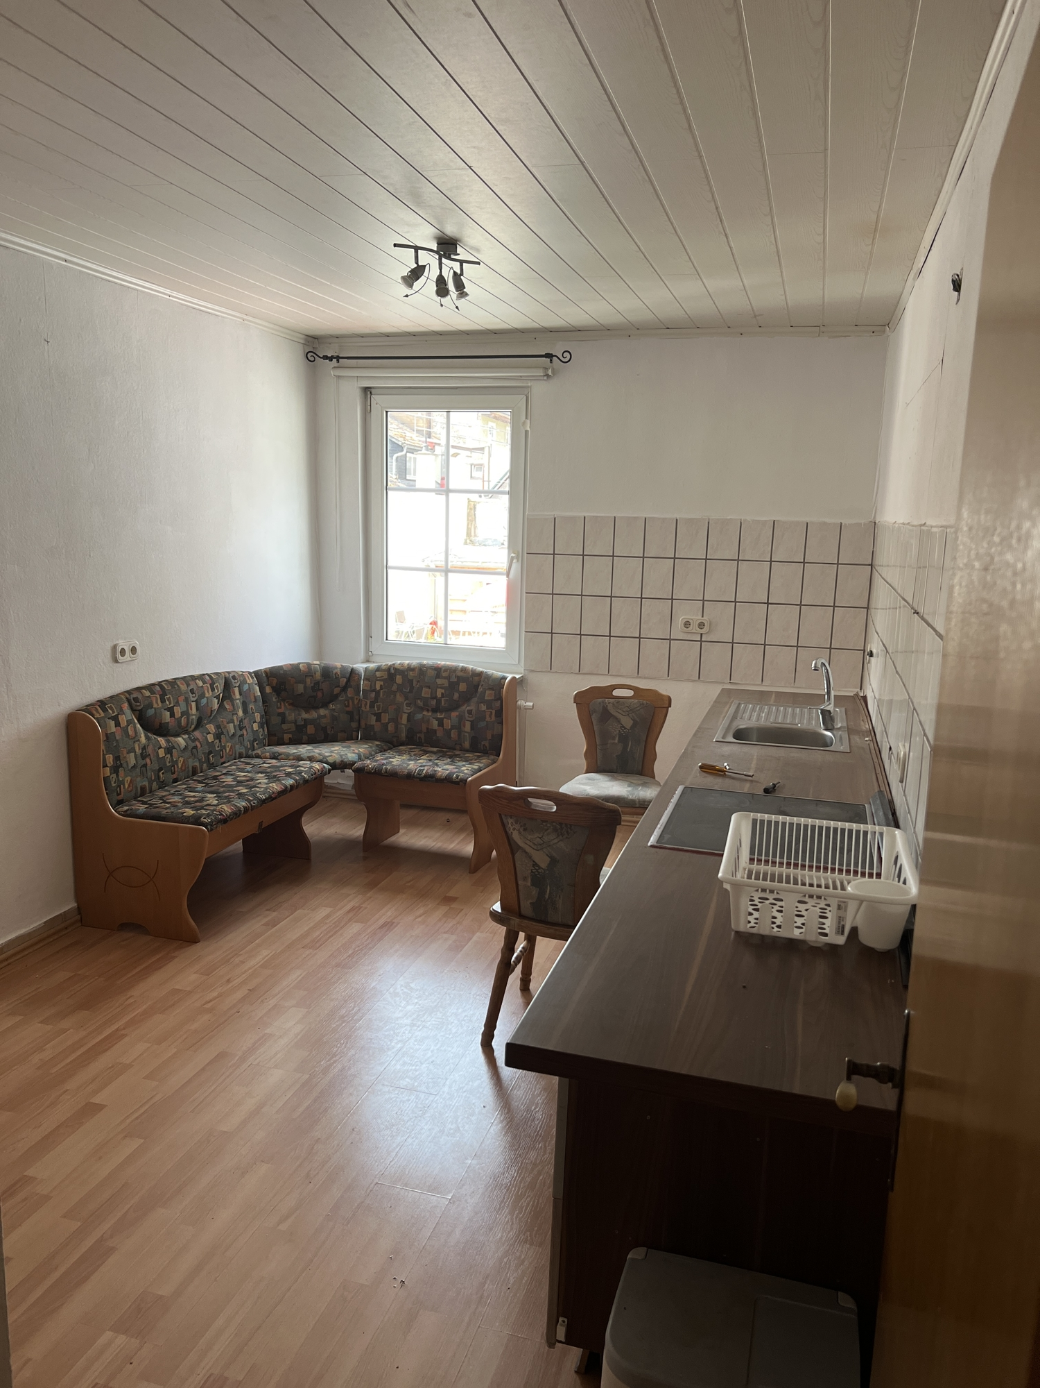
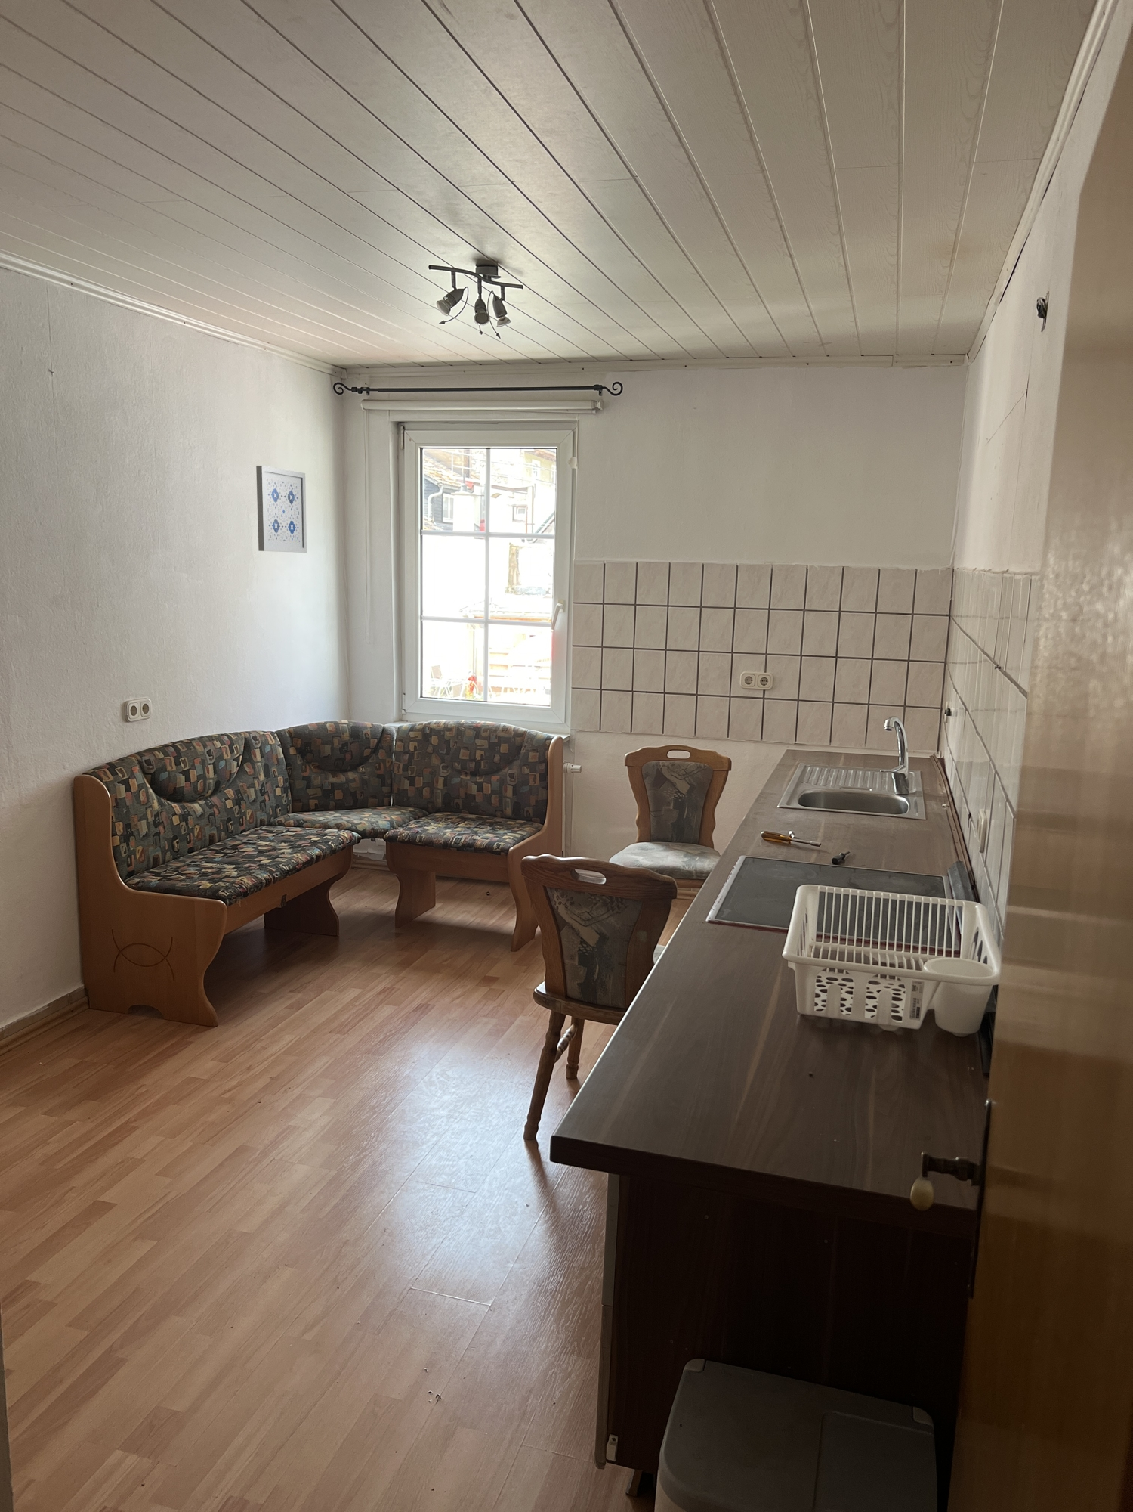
+ wall art [256,466,307,554]
